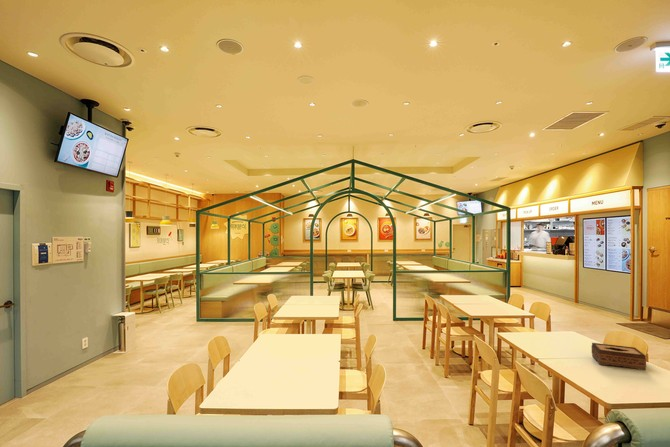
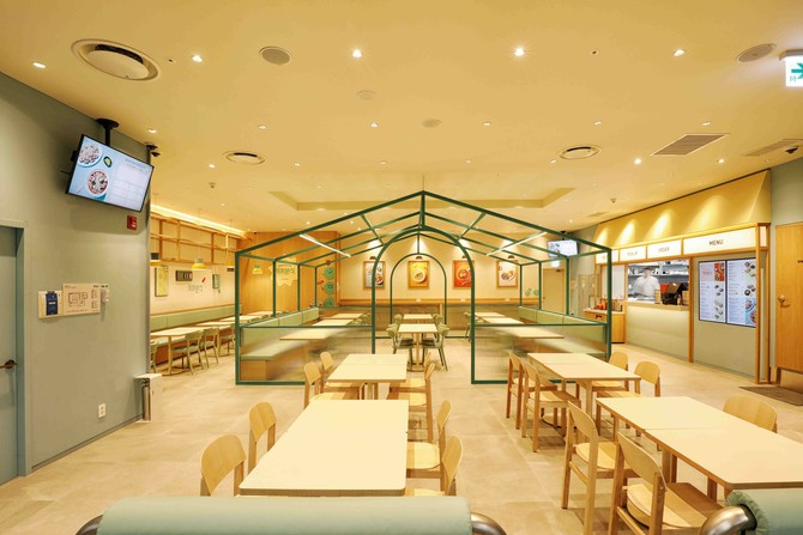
- tissue box [591,342,647,371]
